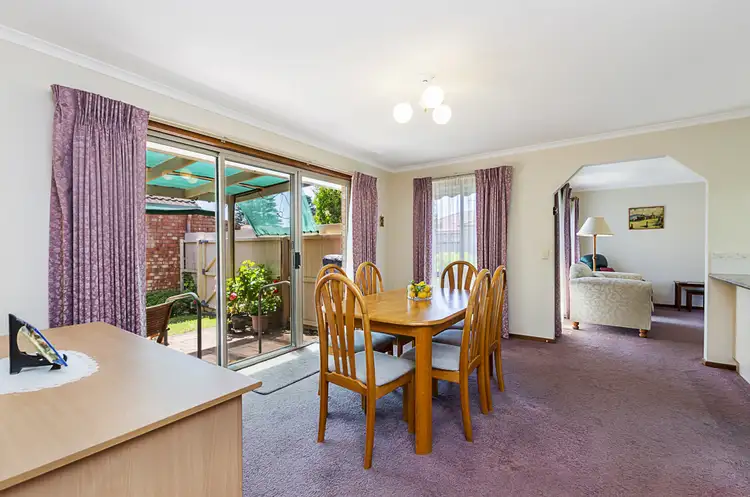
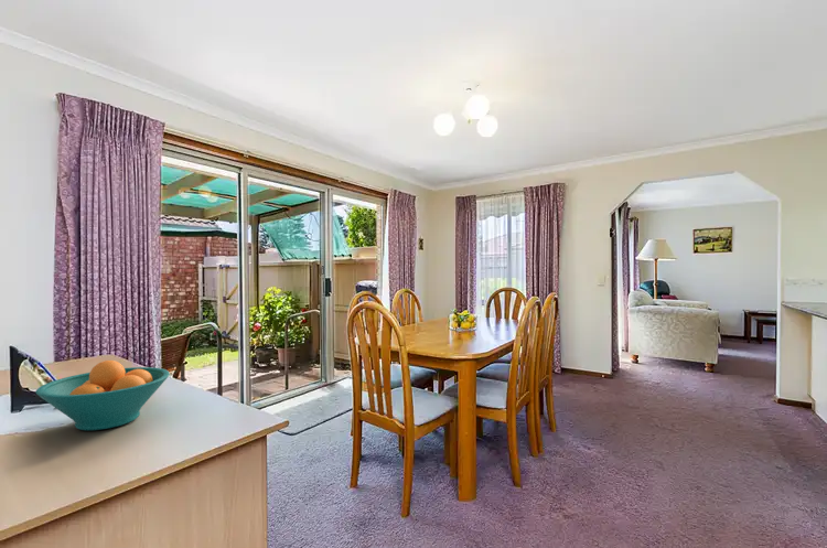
+ fruit bowl [34,359,171,431]
